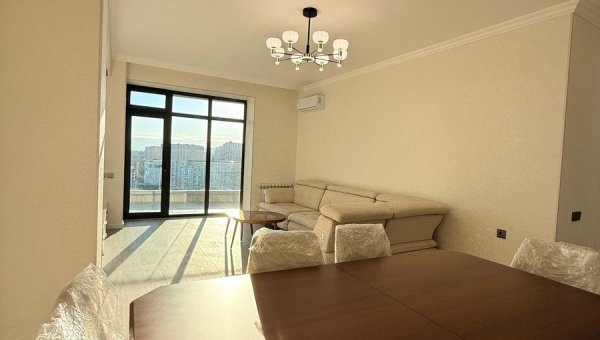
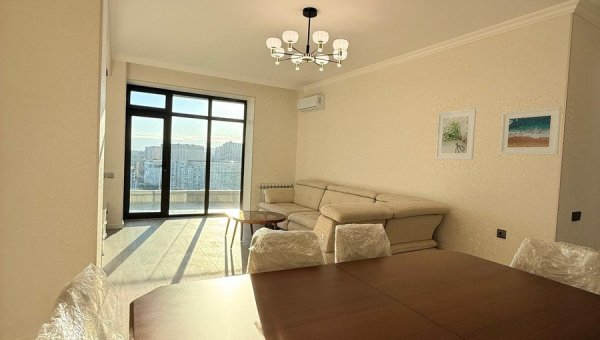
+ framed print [434,108,477,161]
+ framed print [499,106,563,156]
